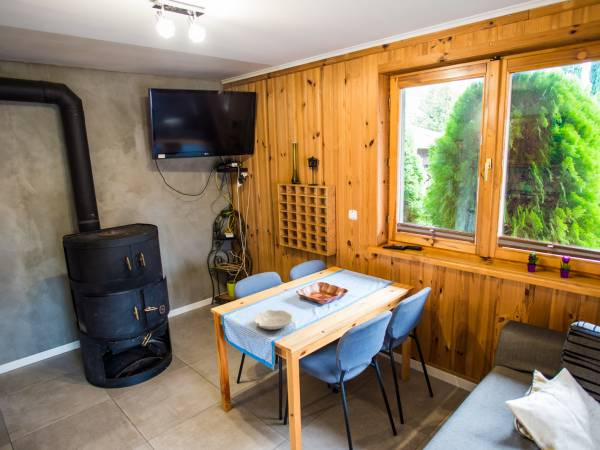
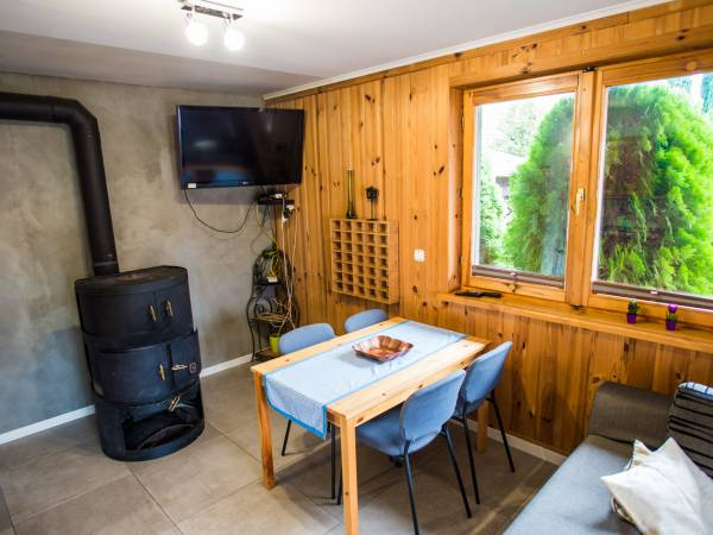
- bowl [253,309,293,331]
